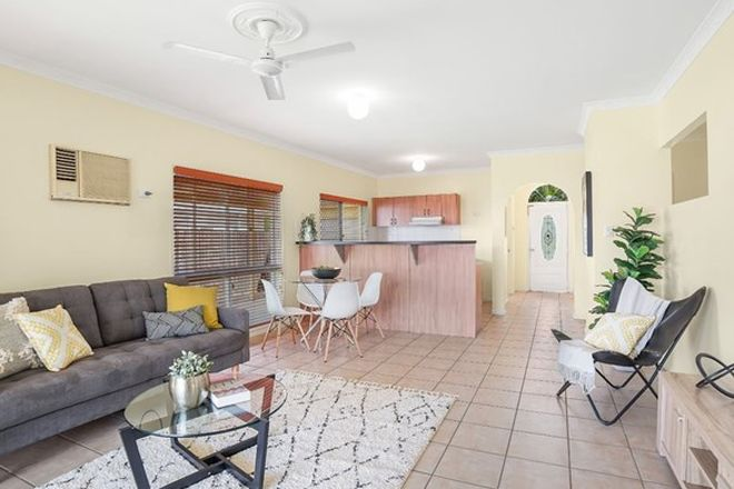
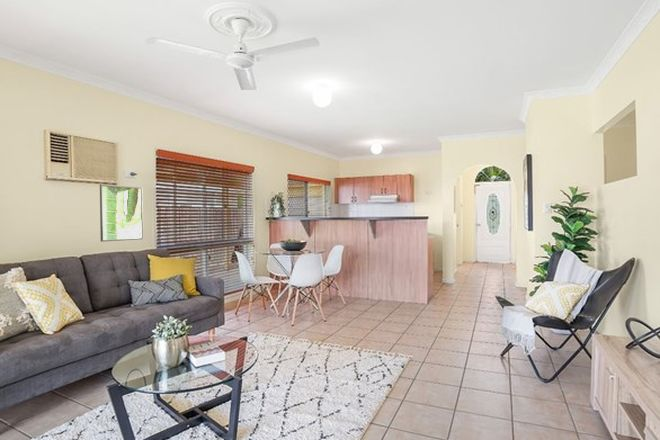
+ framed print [99,183,144,243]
